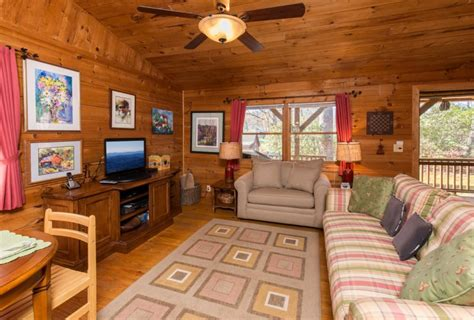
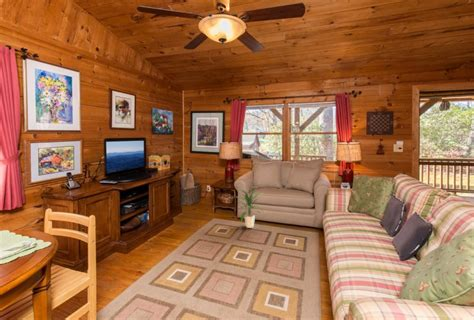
+ indoor plant [236,187,265,229]
